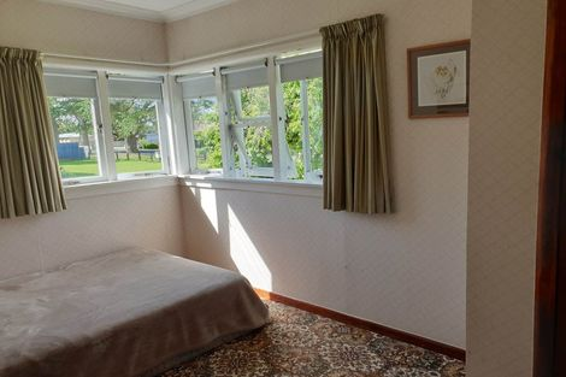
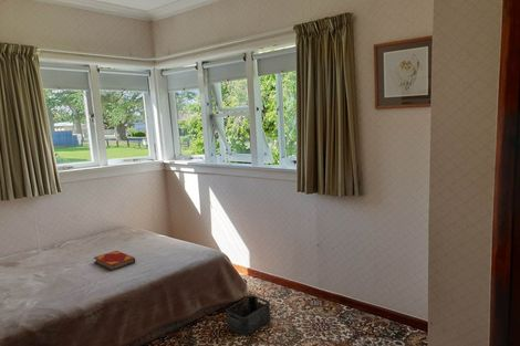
+ hardback book [93,250,136,272]
+ storage bin [226,294,272,336]
